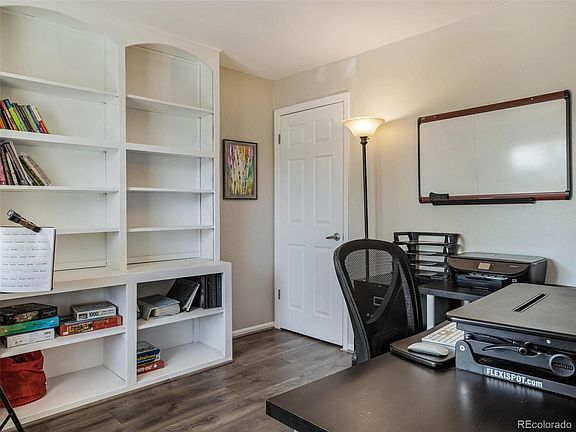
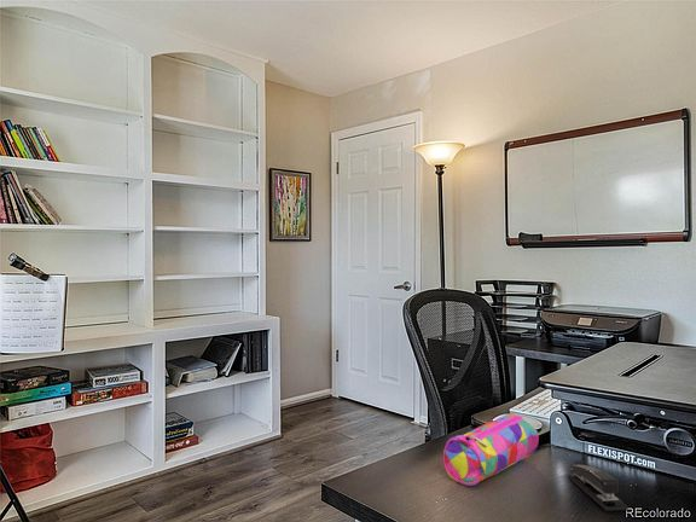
+ pencil case [442,413,540,487]
+ stapler [567,464,630,512]
